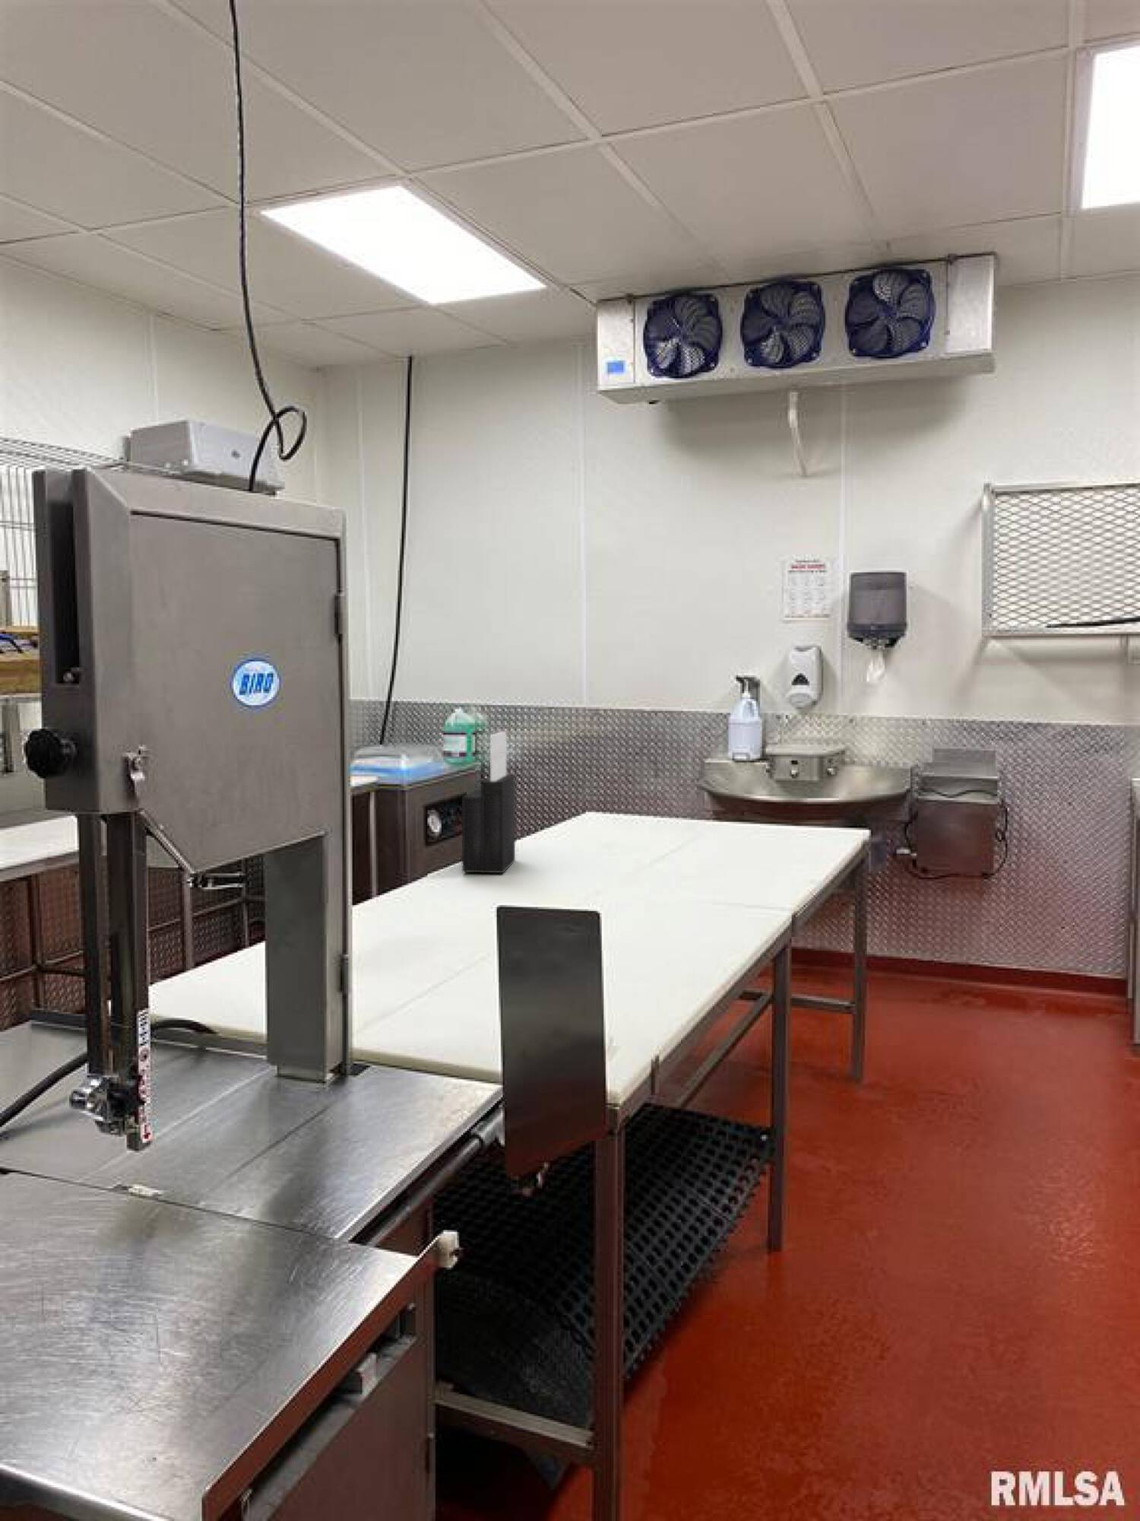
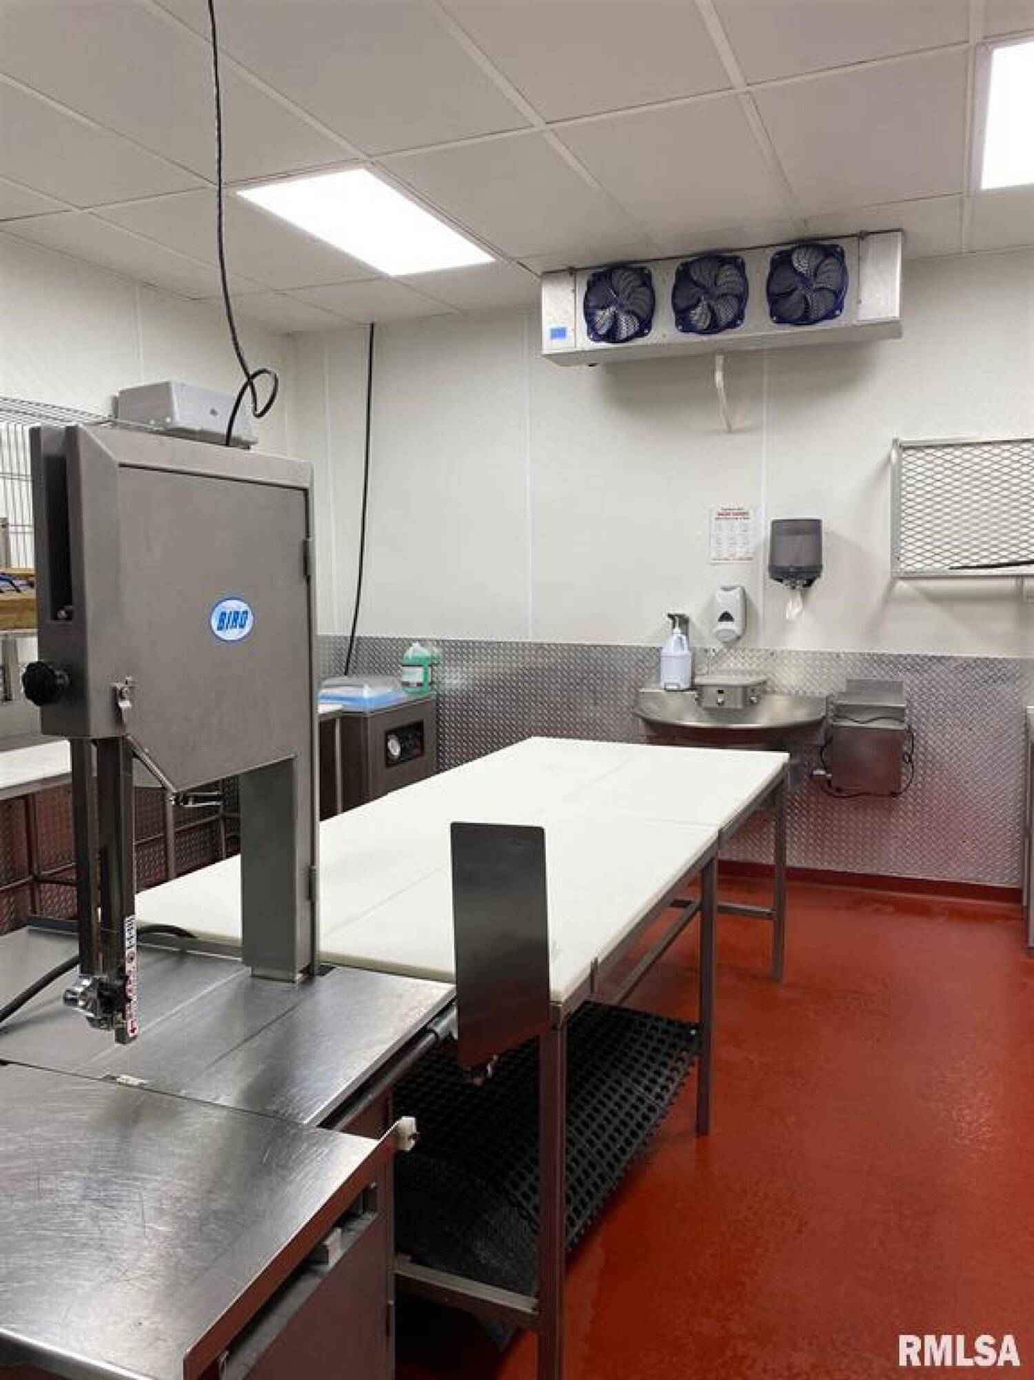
- knife block [461,731,516,874]
